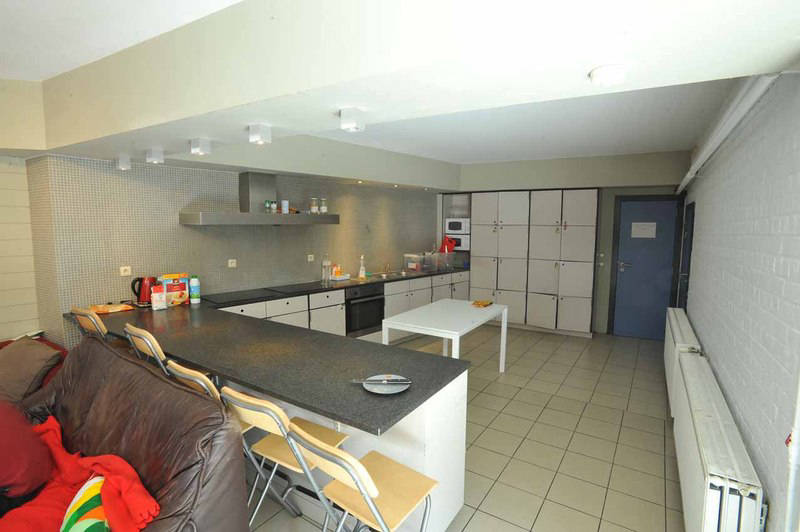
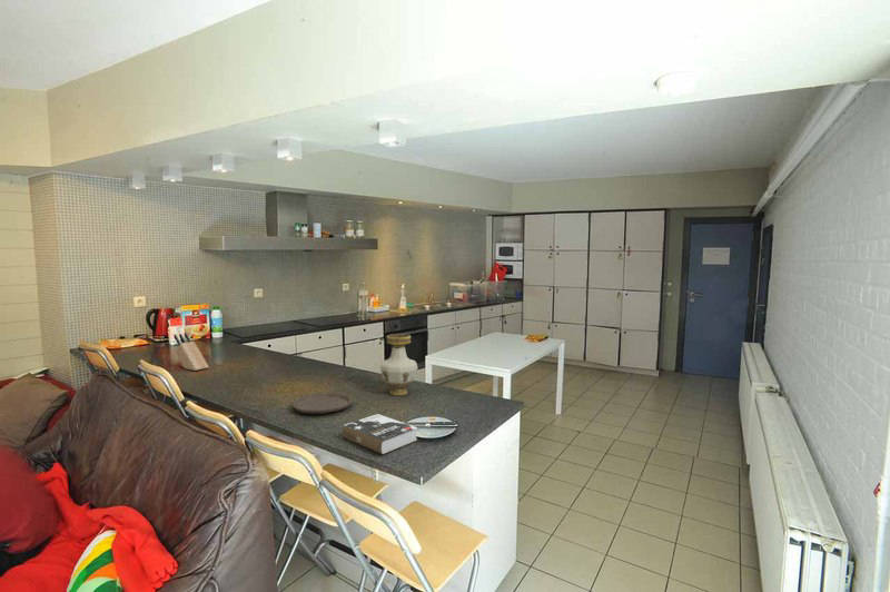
+ vase [379,333,418,396]
+ book [342,413,418,455]
+ plate [291,392,354,415]
+ knife block [174,332,210,372]
